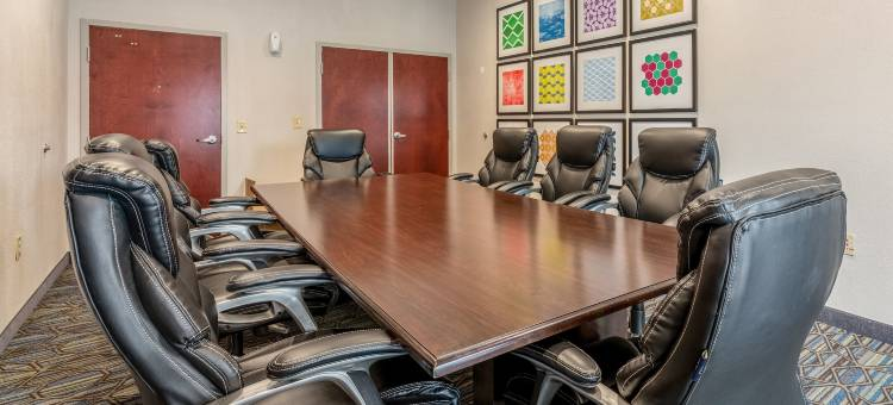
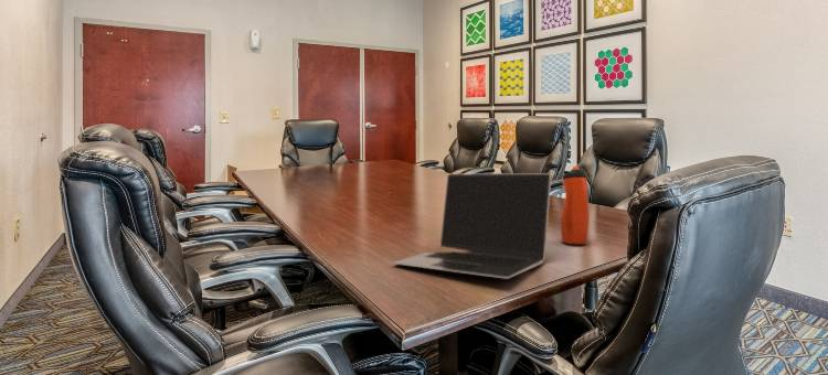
+ water bottle [560,165,591,245]
+ laptop [392,172,552,280]
